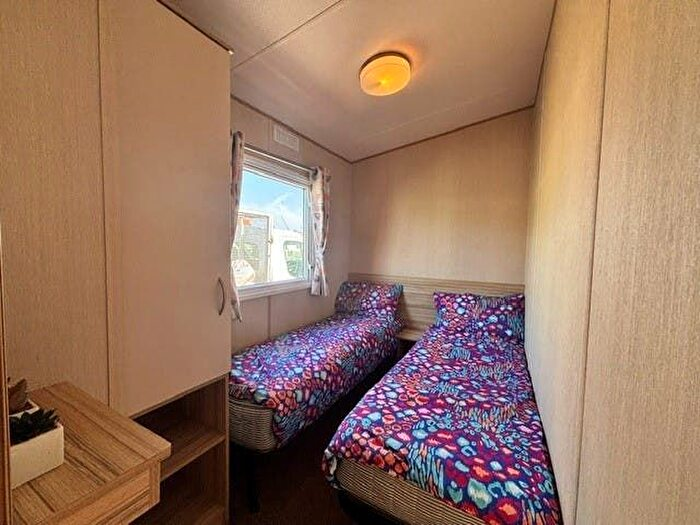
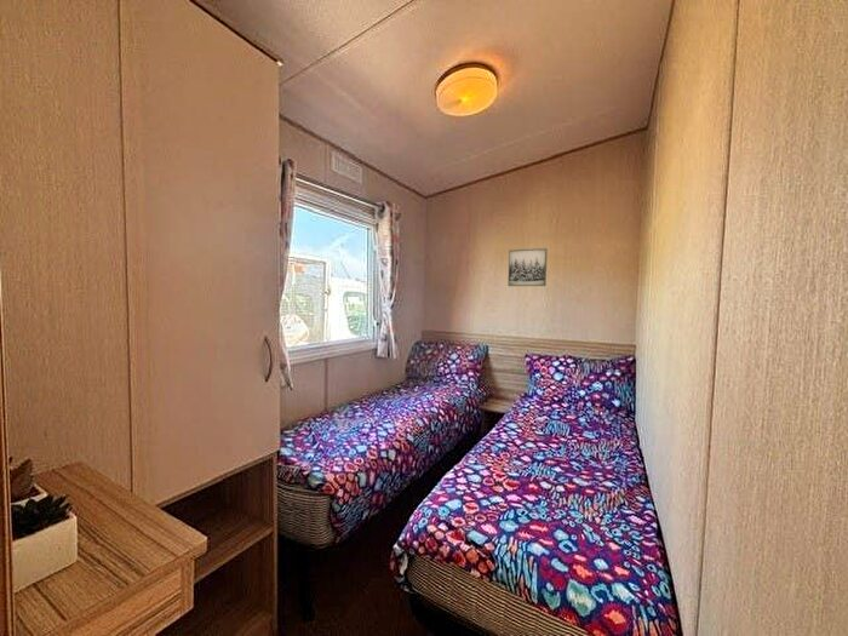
+ wall art [506,247,548,287]
